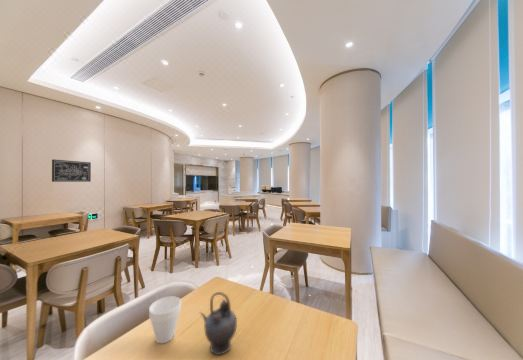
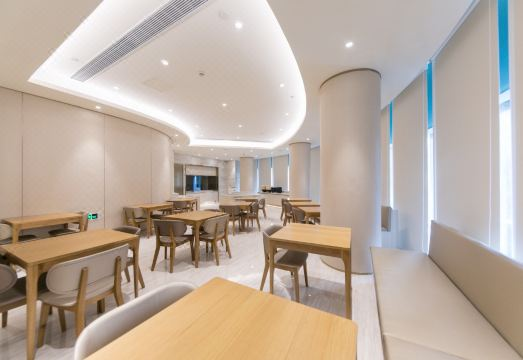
- cup [148,295,182,345]
- teapot [199,291,238,356]
- wall art [51,159,92,183]
